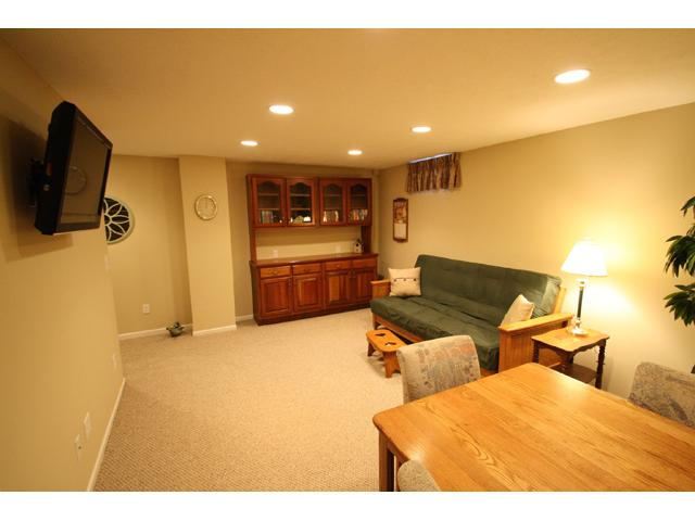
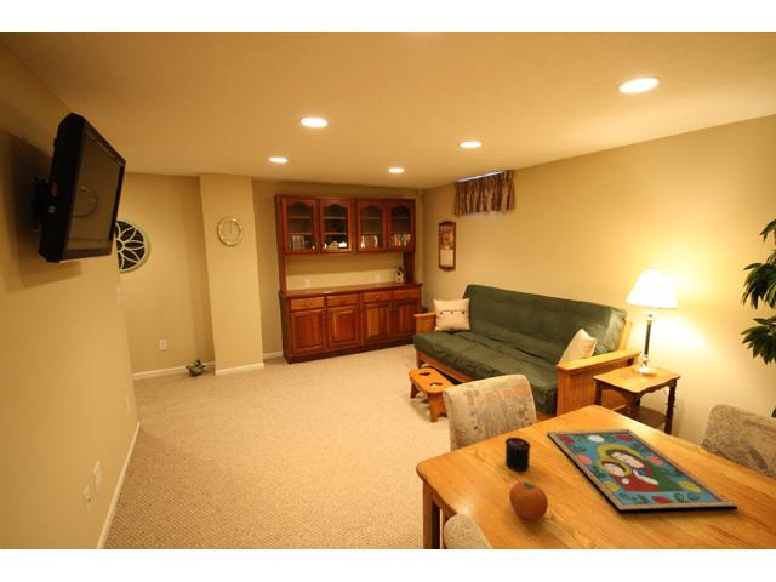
+ fruit [508,480,549,521]
+ framed painting [546,428,738,515]
+ candle [503,436,532,473]
